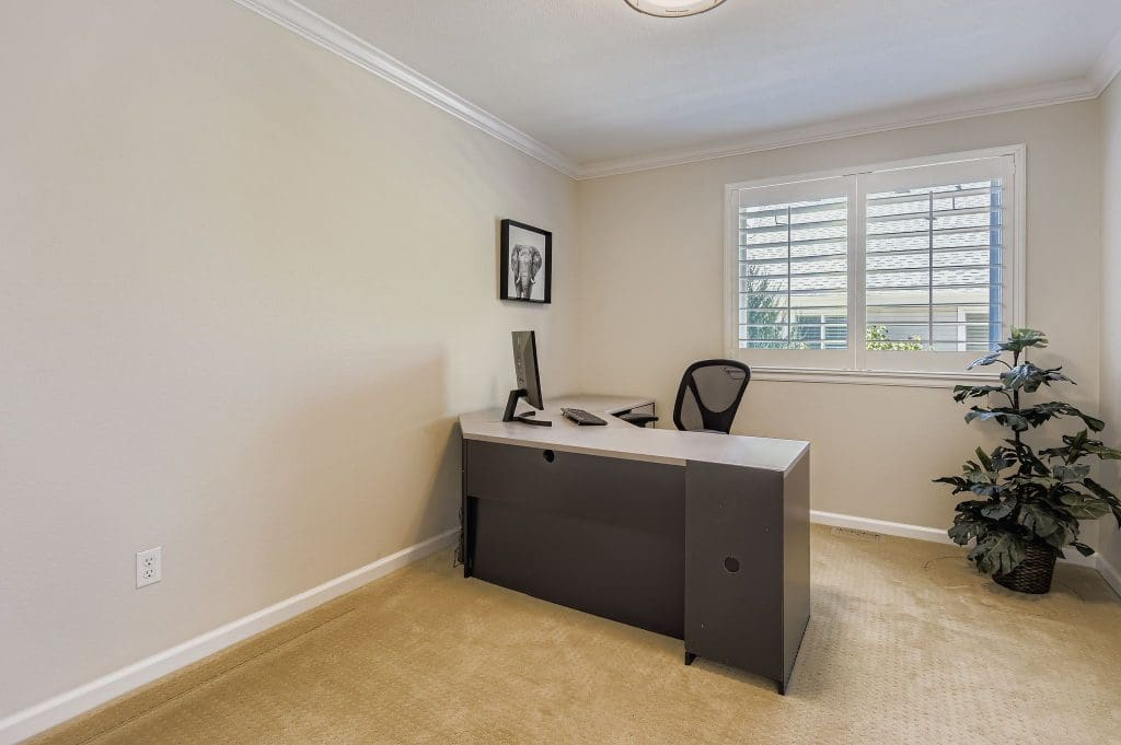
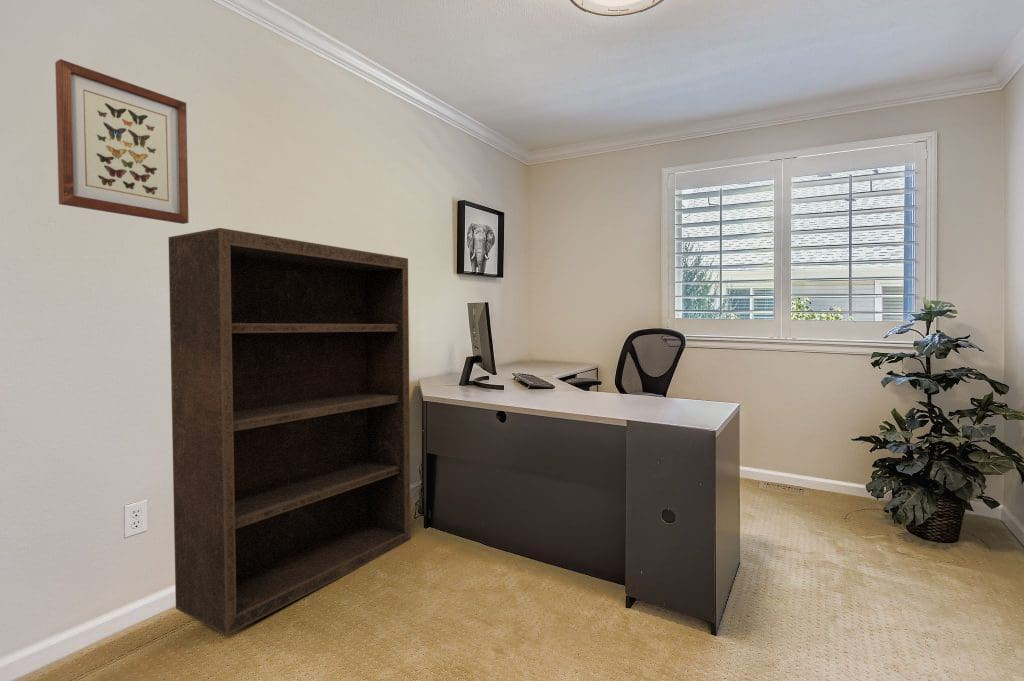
+ bookshelf [167,227,412,636]
+ wall art [54,58,190,225]
